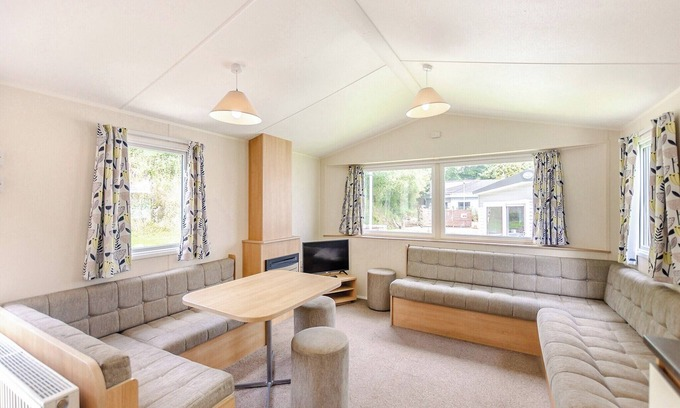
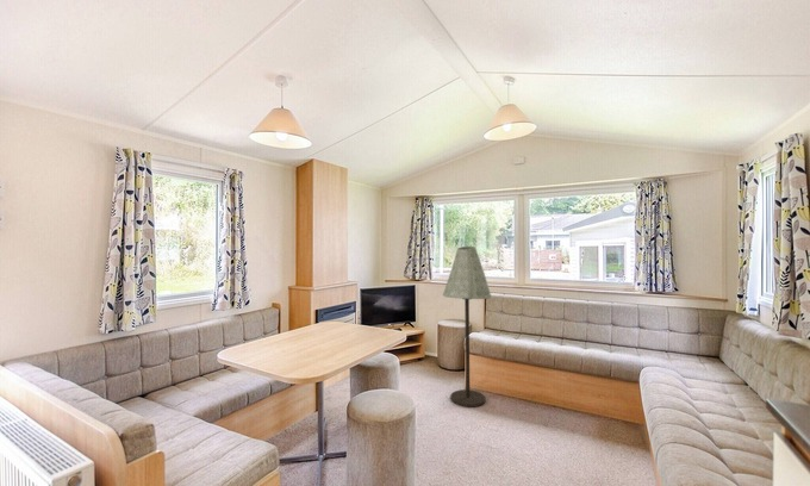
+ floor lamp [442,245,493,409]
